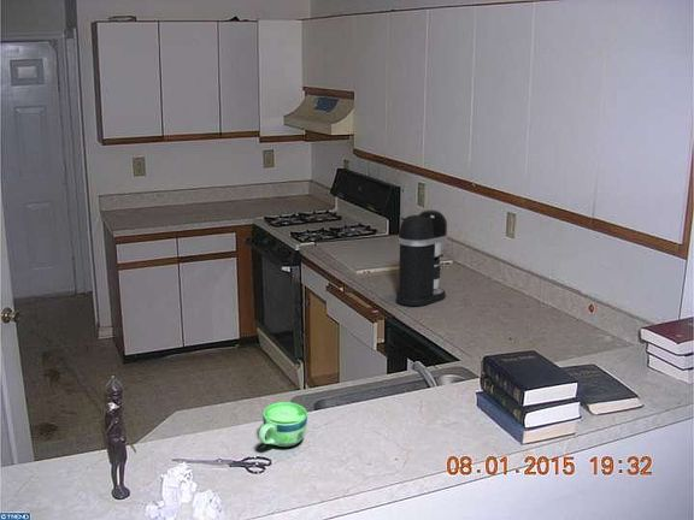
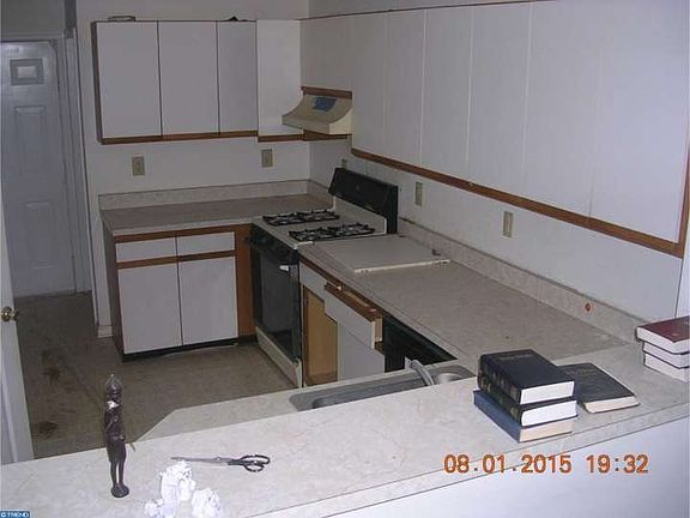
- coffee maker [395,208,448,307]
- cup [258,401,308,448]
